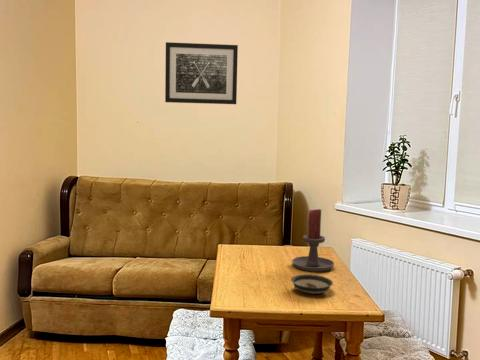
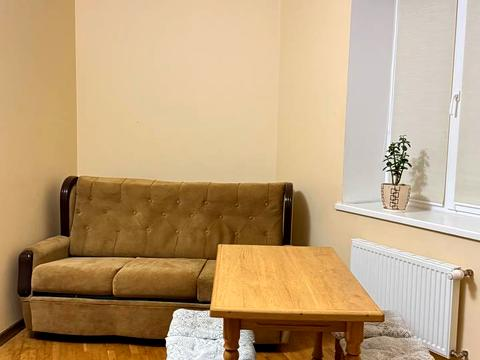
- candle holder [291,208,335,273]
- wall art [164,41,239,105]
- saucer [290,273,334,295]
